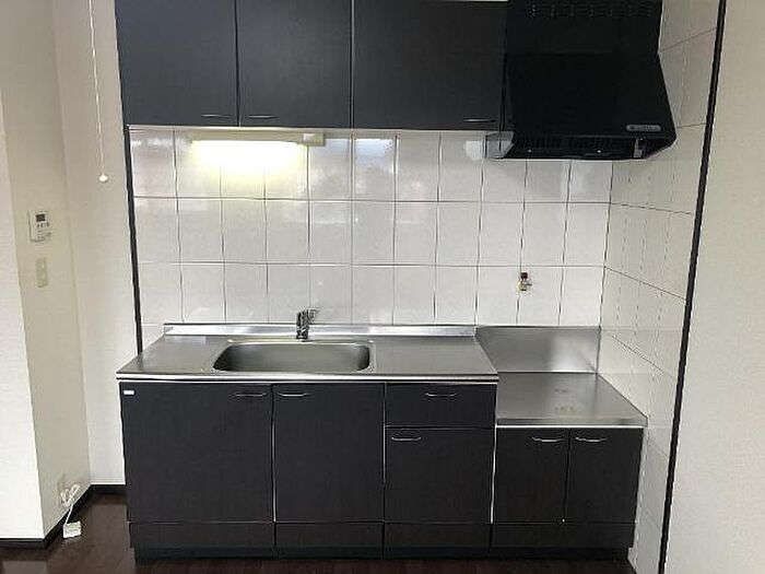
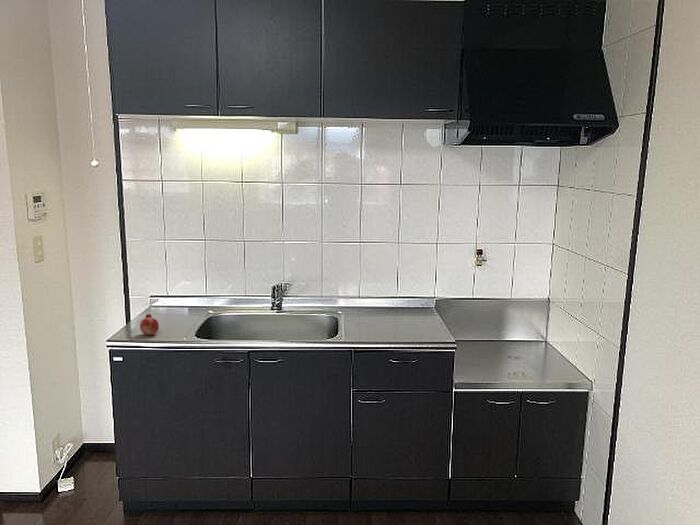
+ fruit [139,313,160,337]
